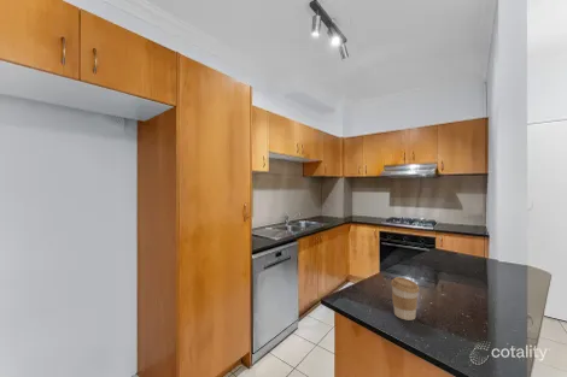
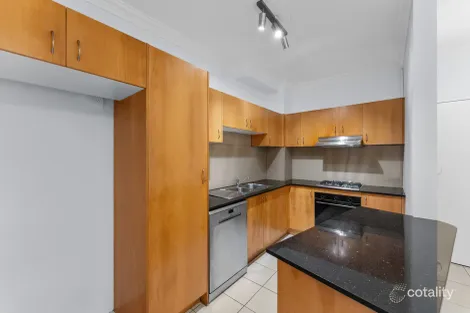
- coffee cup [390,276,420,322]
